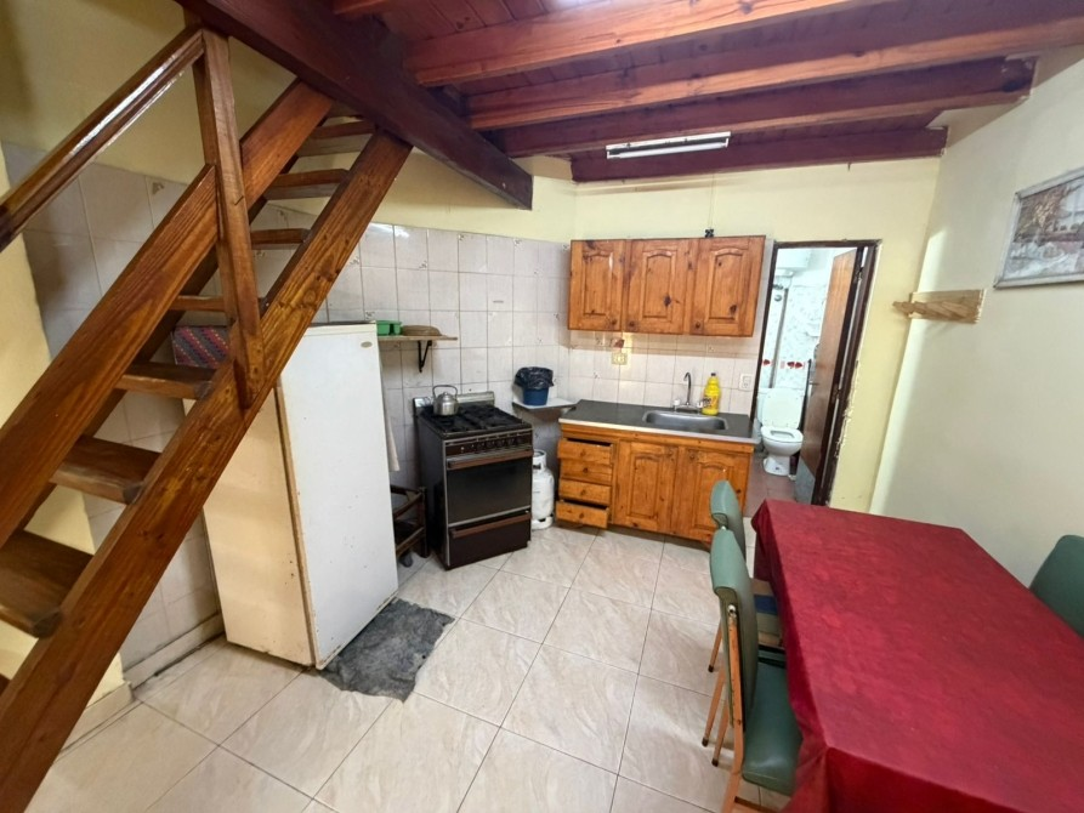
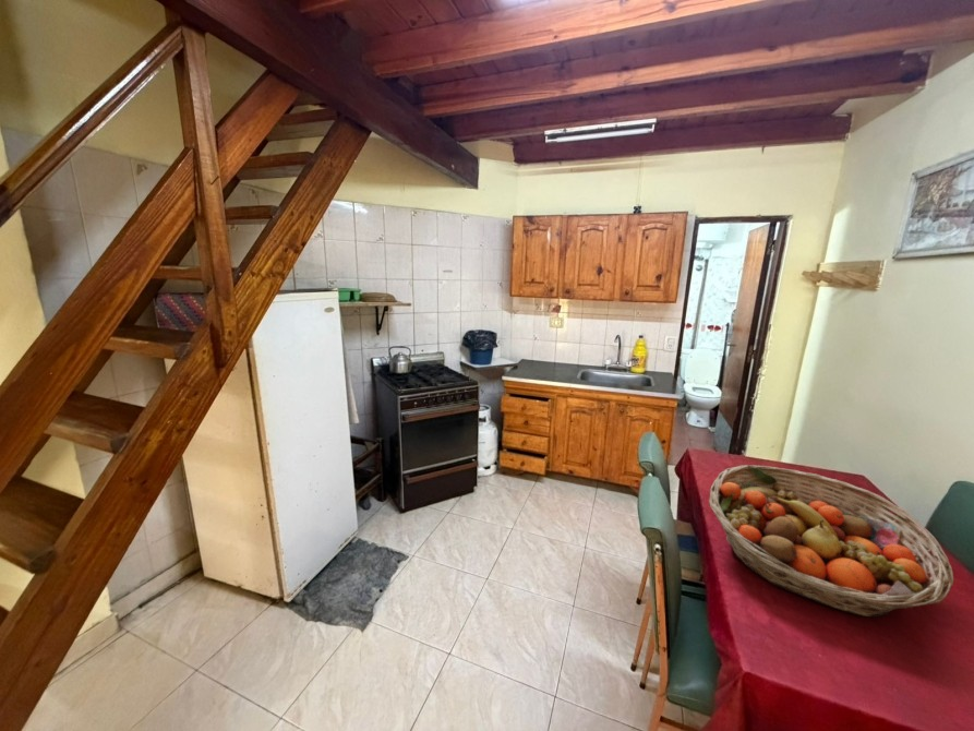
+ fruit basket [708,465,955,618]
